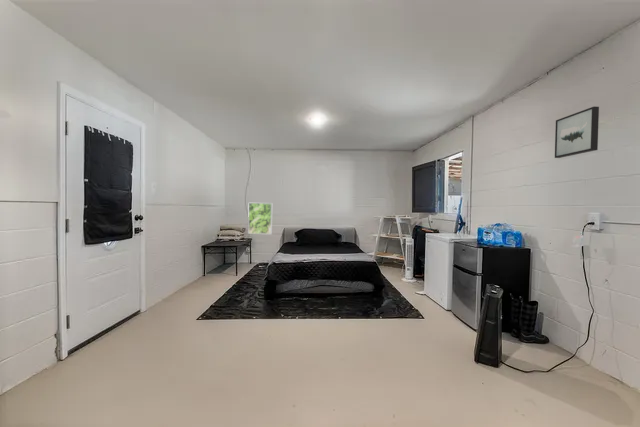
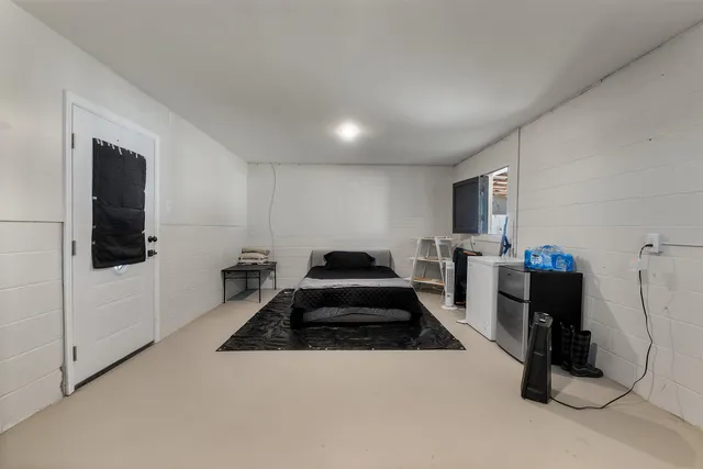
- wall art [554,106,600,159]
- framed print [247,202,273,235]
